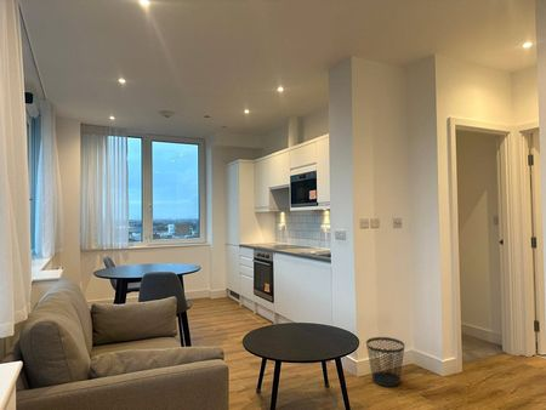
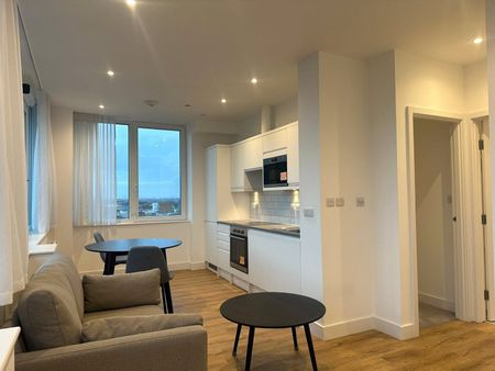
- wastebasket [365,336,405,388]
